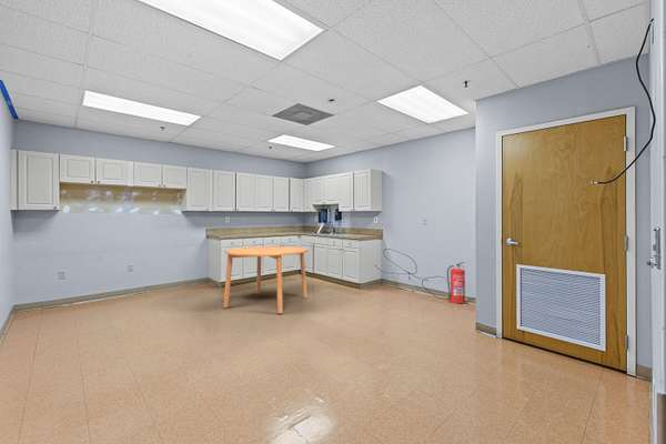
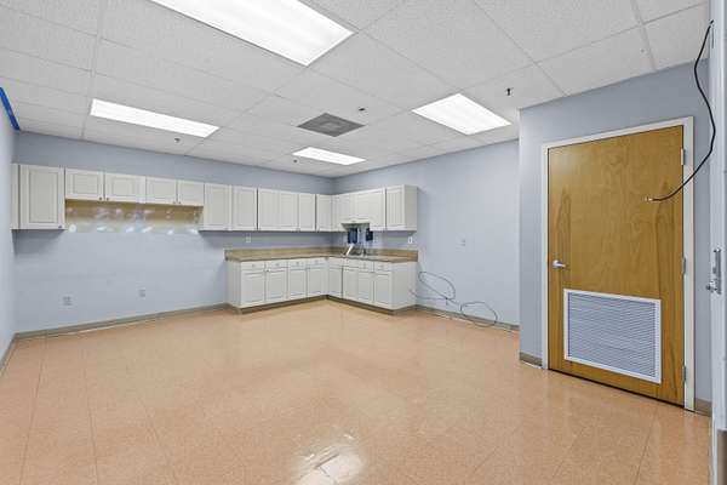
- dining table [222,245,310,314]
- fire extinguisher [446,261,466,305]
